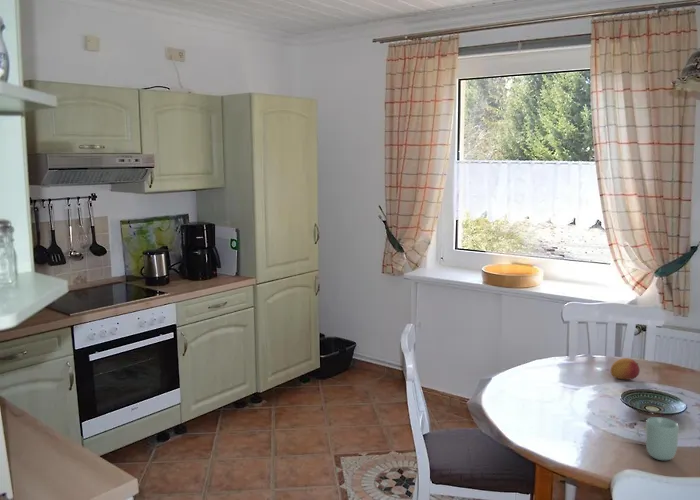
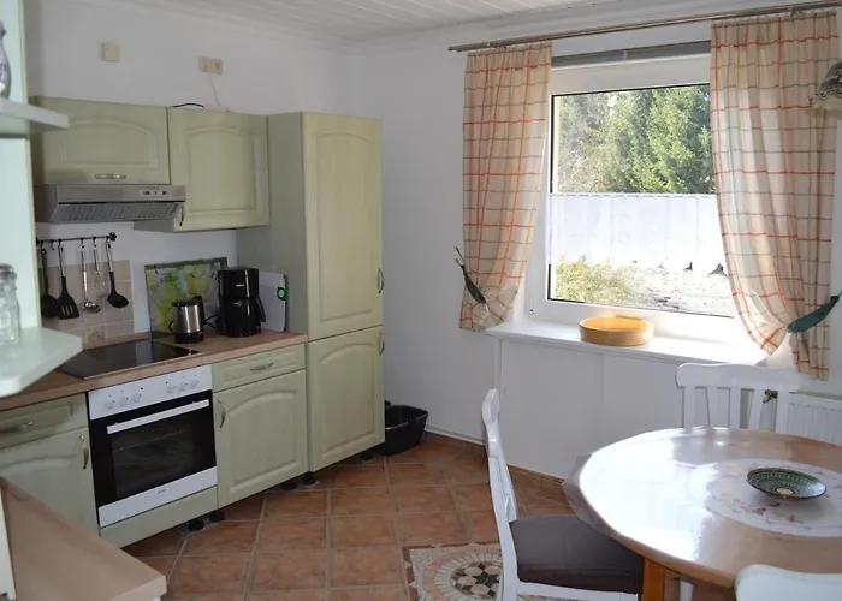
- cup [645,416,680,461]
- fruit [609,357,641,381]
